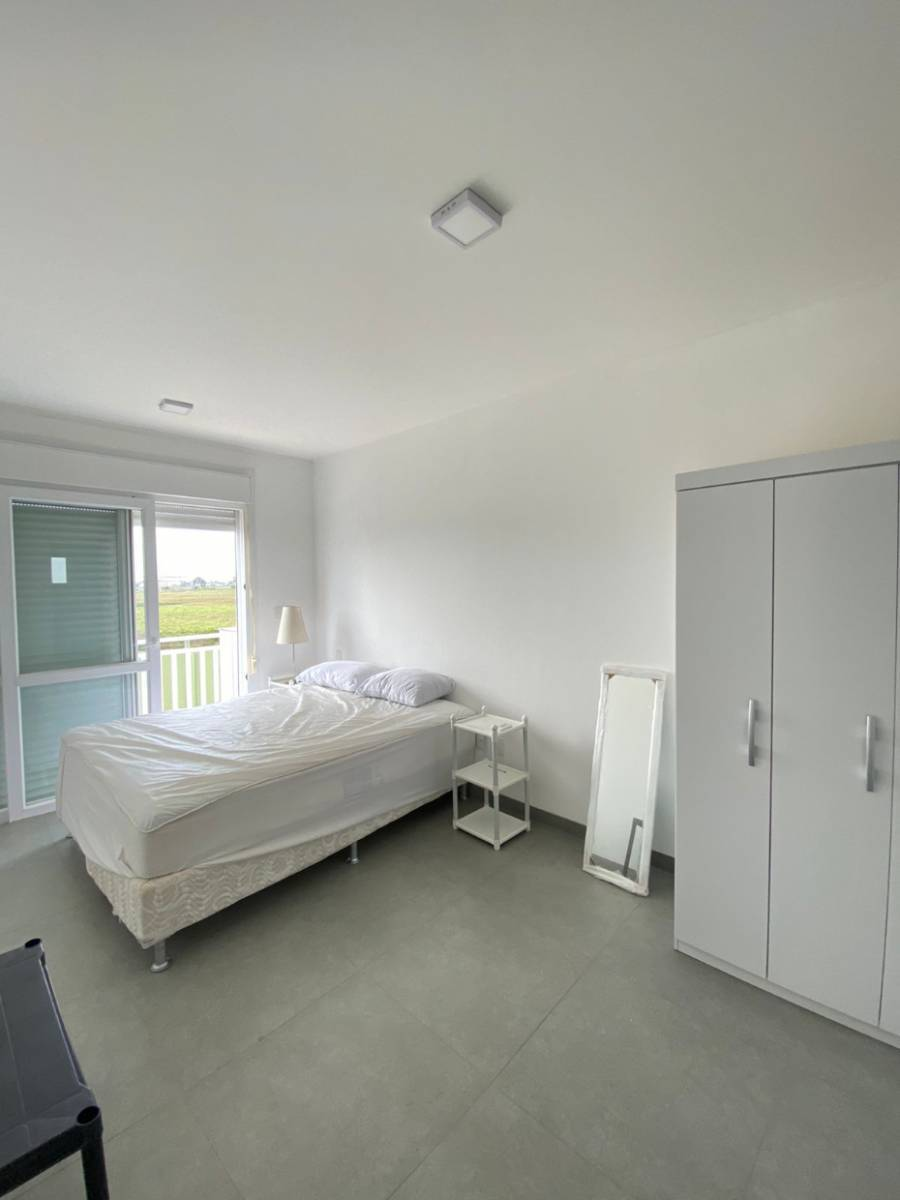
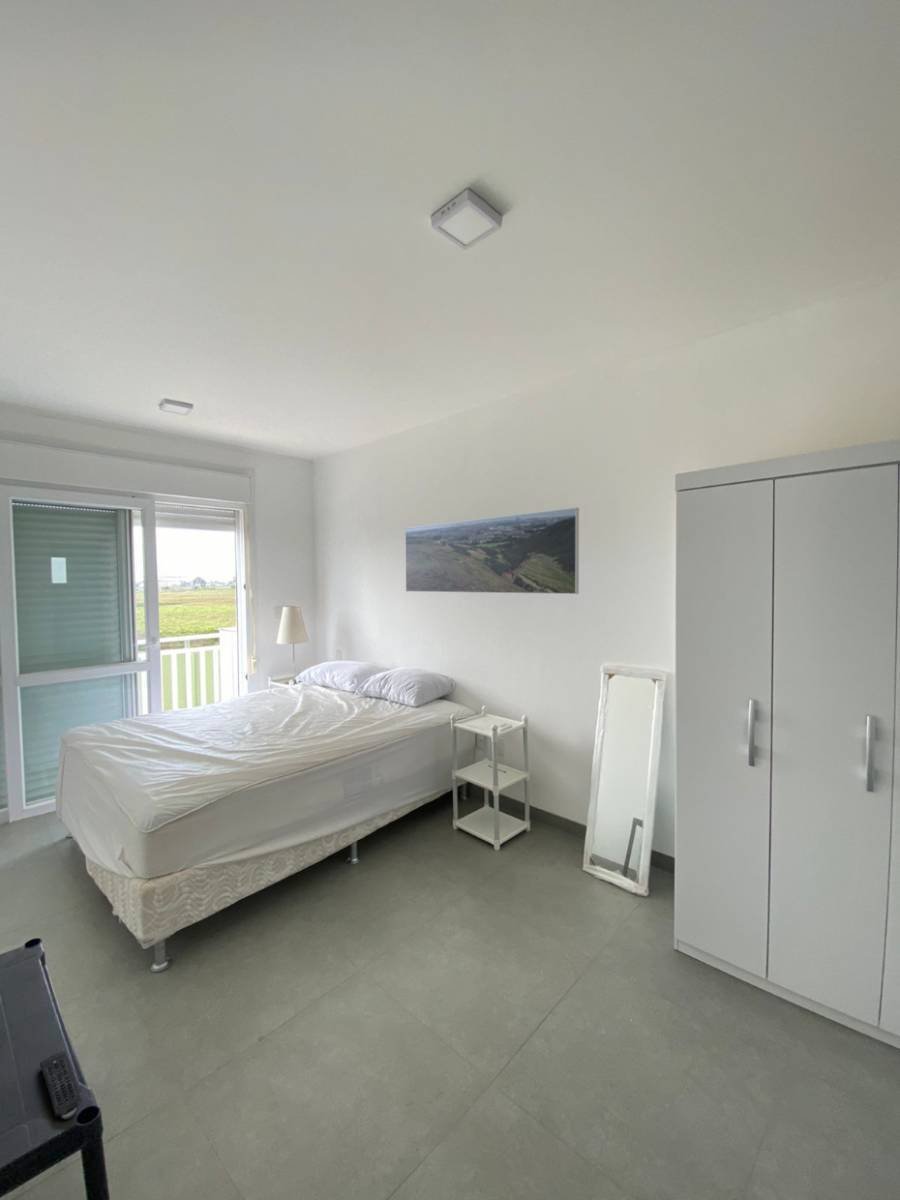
+ remote control [39,1048,82,1120]
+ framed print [404,507,580,595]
